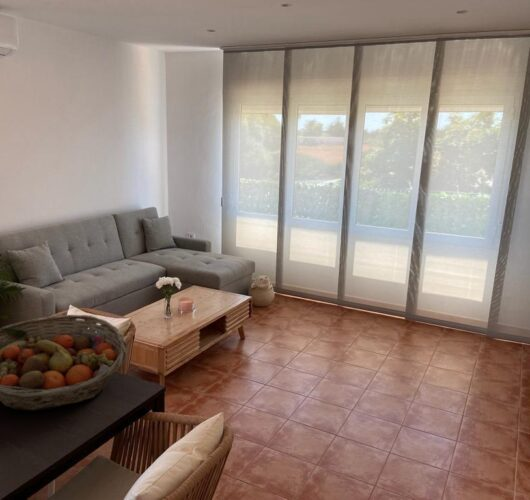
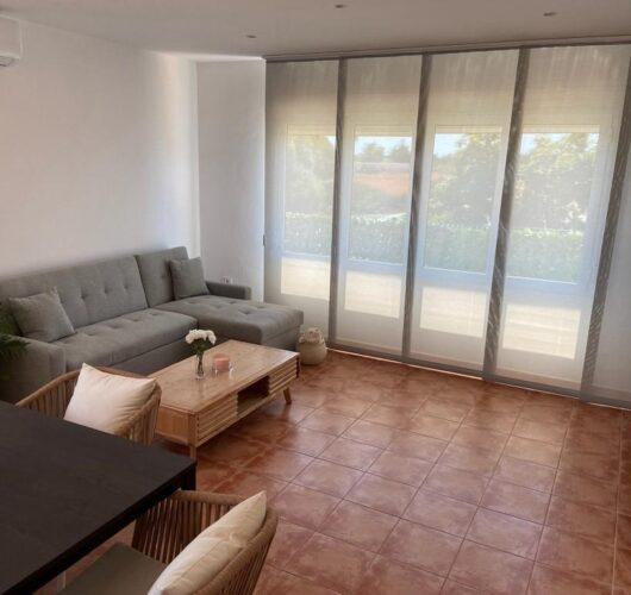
- fruit basket [0,314,128,412]
